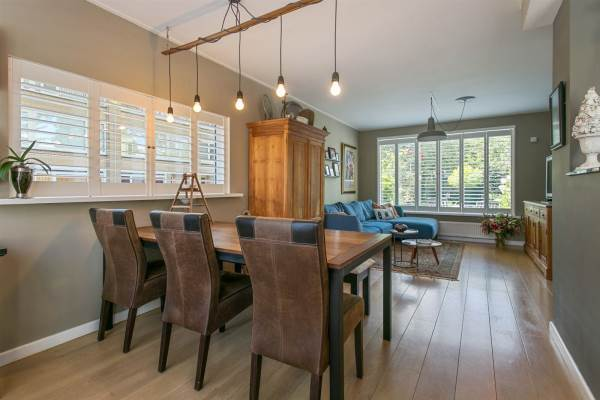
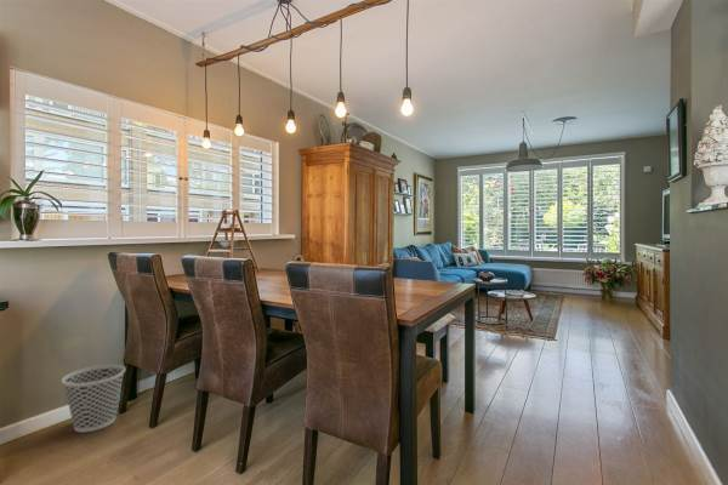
+ wastebasket [61,364,126,434]
